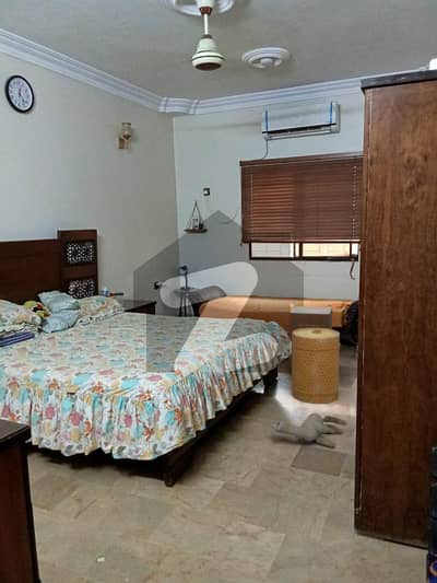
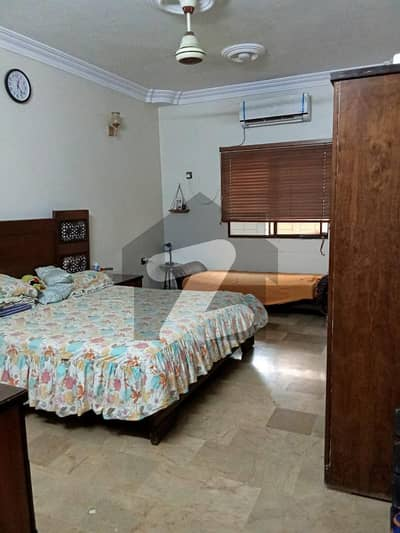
- plush toy [271,412,347,448]
- nightstand [288,305,333,373]
- basket [291,328,341,405]
